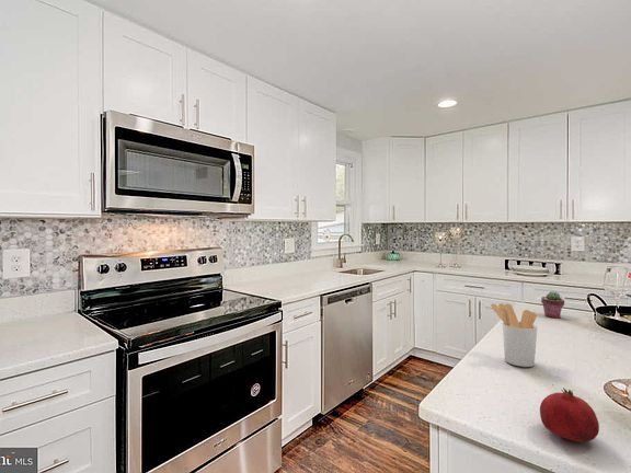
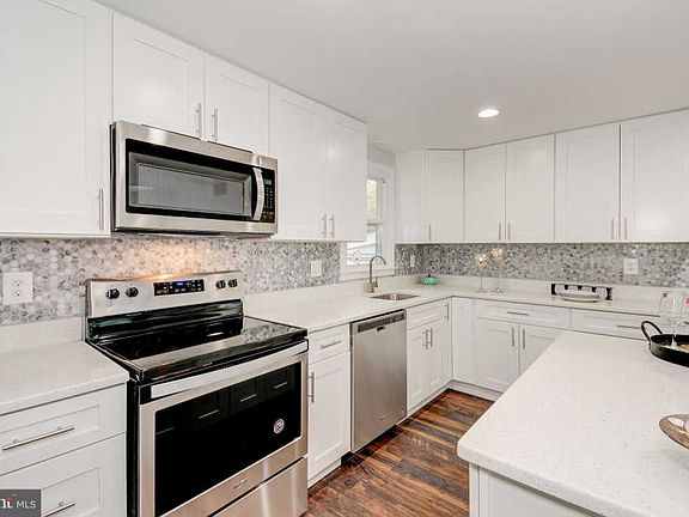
- utensil holder [490,302,538,368]
- potted succulent [540,290,565,319]
- fruit [539,387,600,443]
